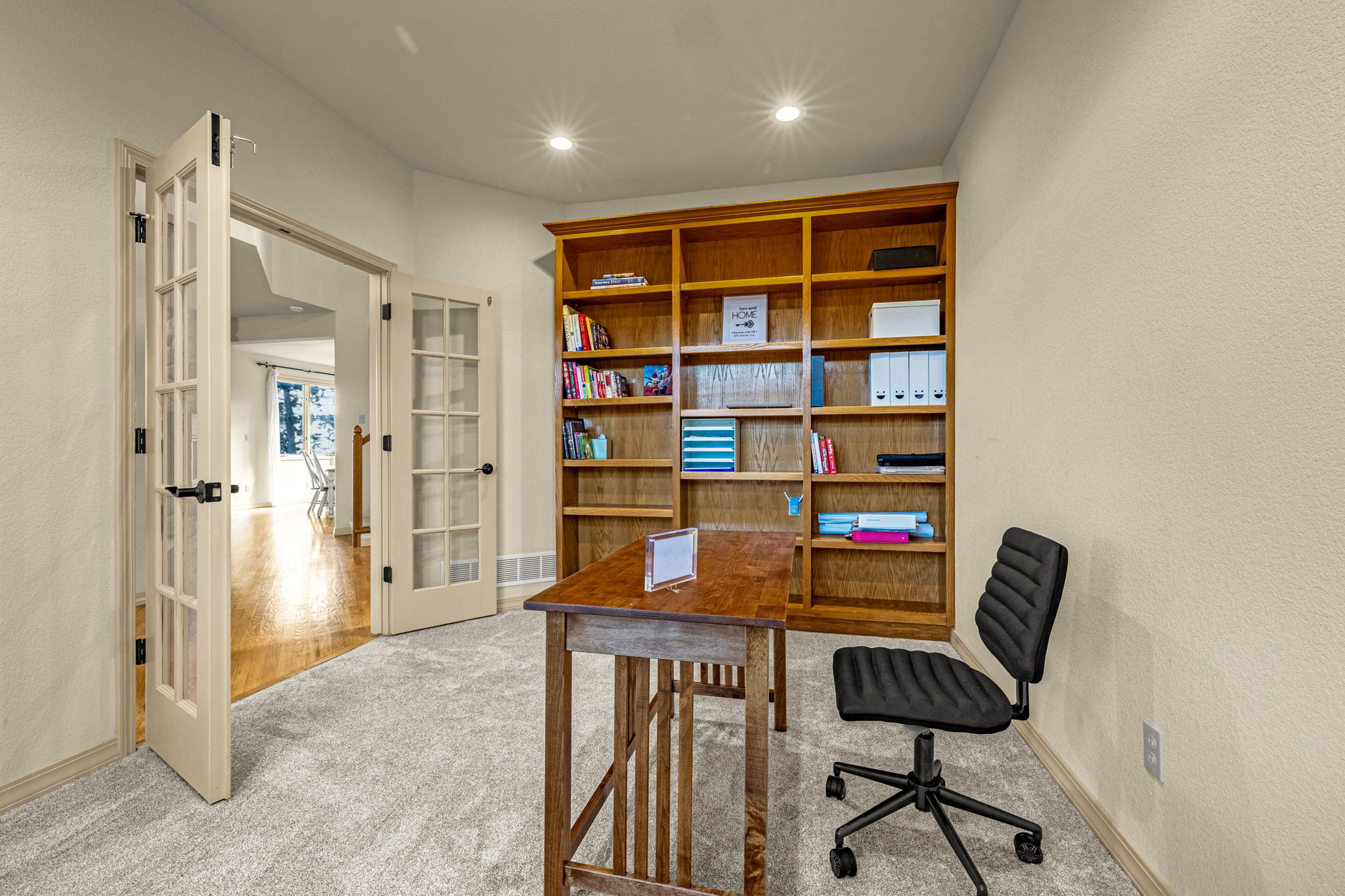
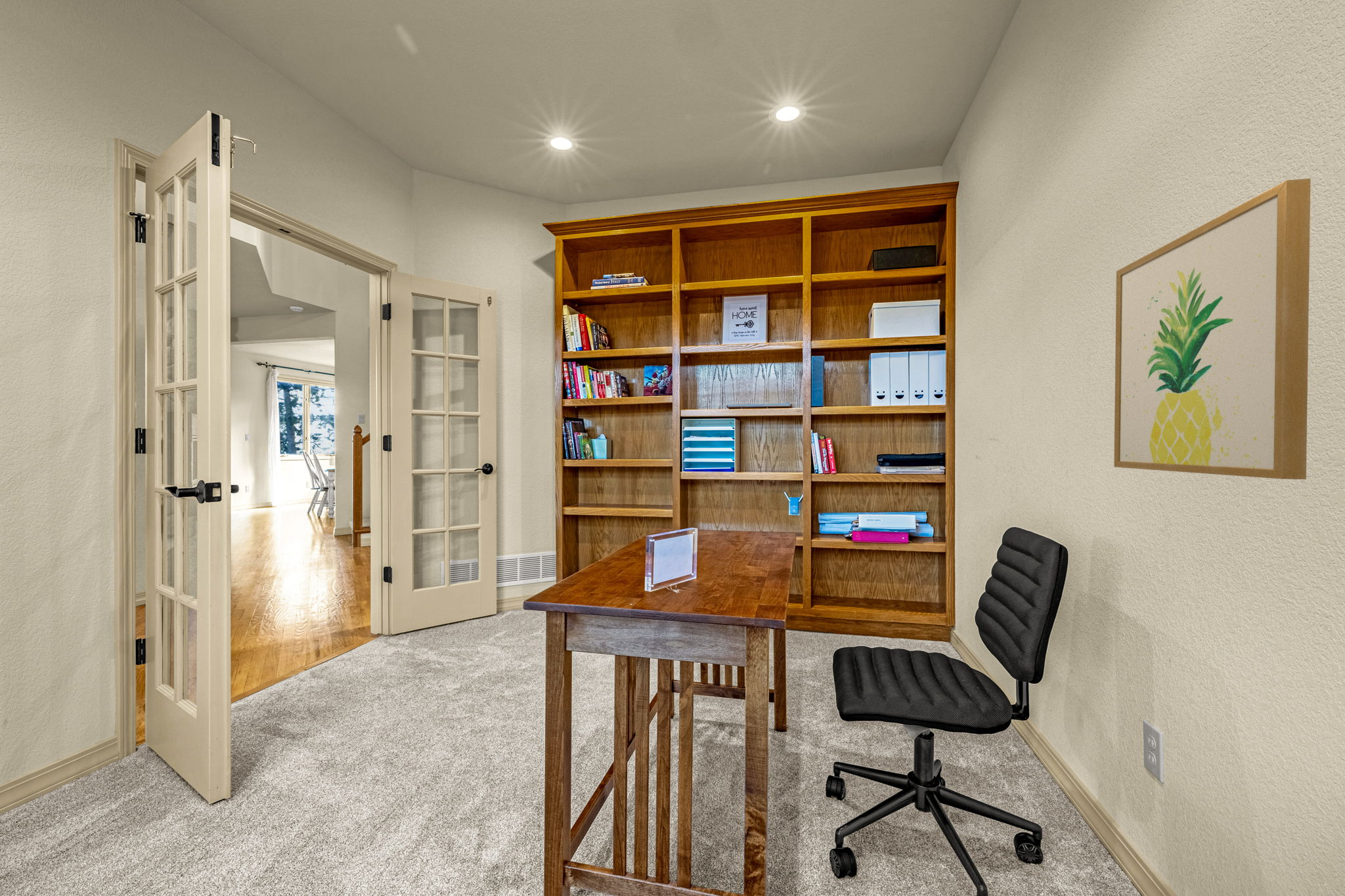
+ wall art [1113,178,1311,480]
